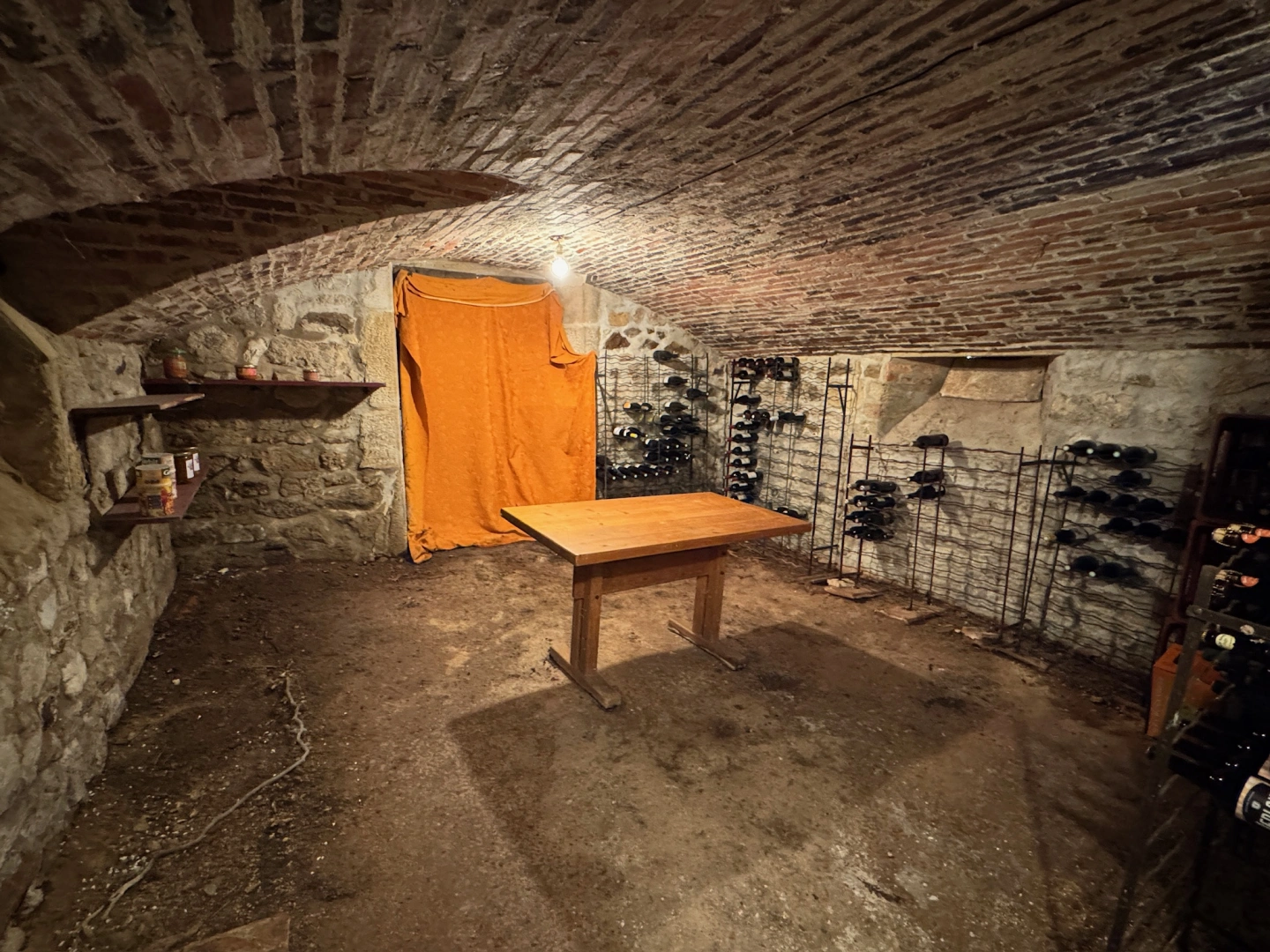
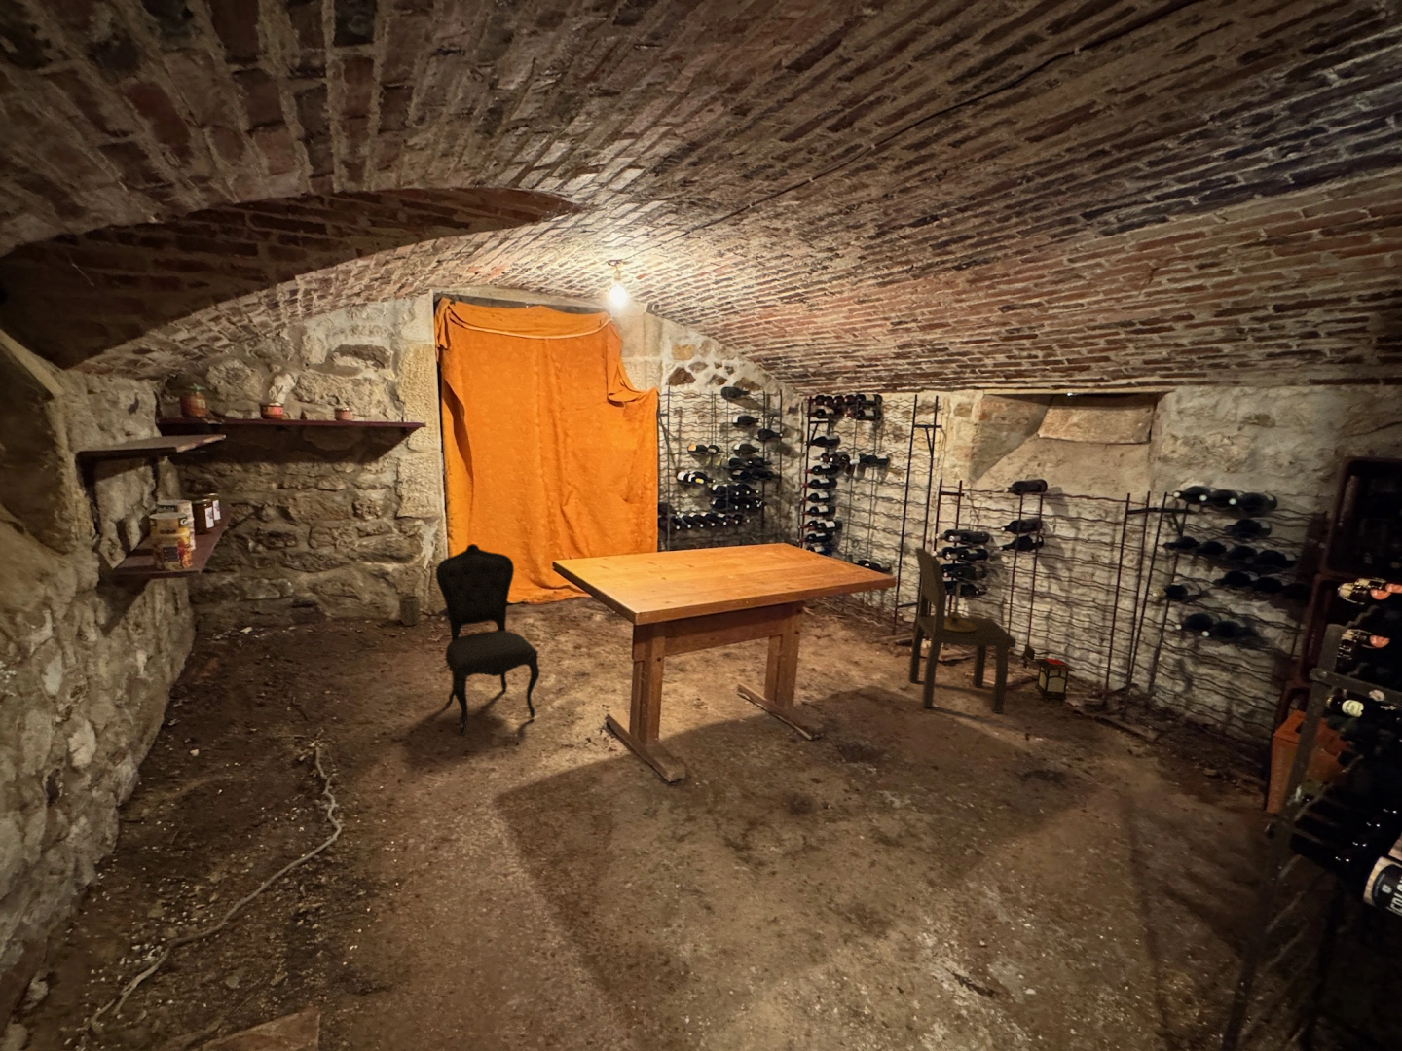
+ dining chair [907,546,1018,714]
+ candle holder [933,582,977,631]
+ lantern [1023,644,1076,700]
+ dining chair [435,543,540,735]
+ plant pot [399,595,421,627]
